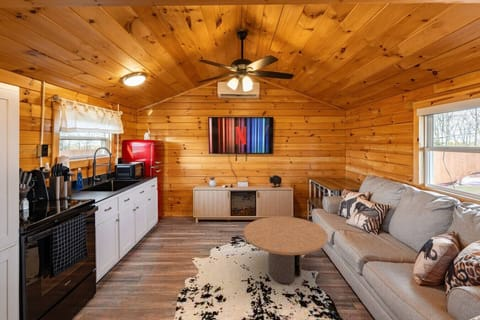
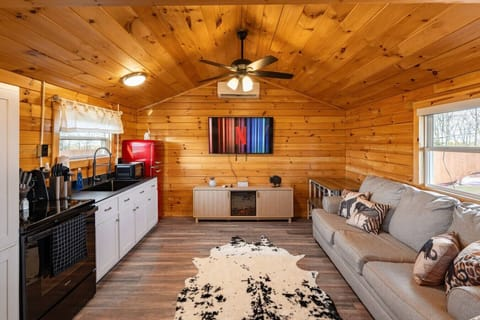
- coffee table [243,216,329,284]
